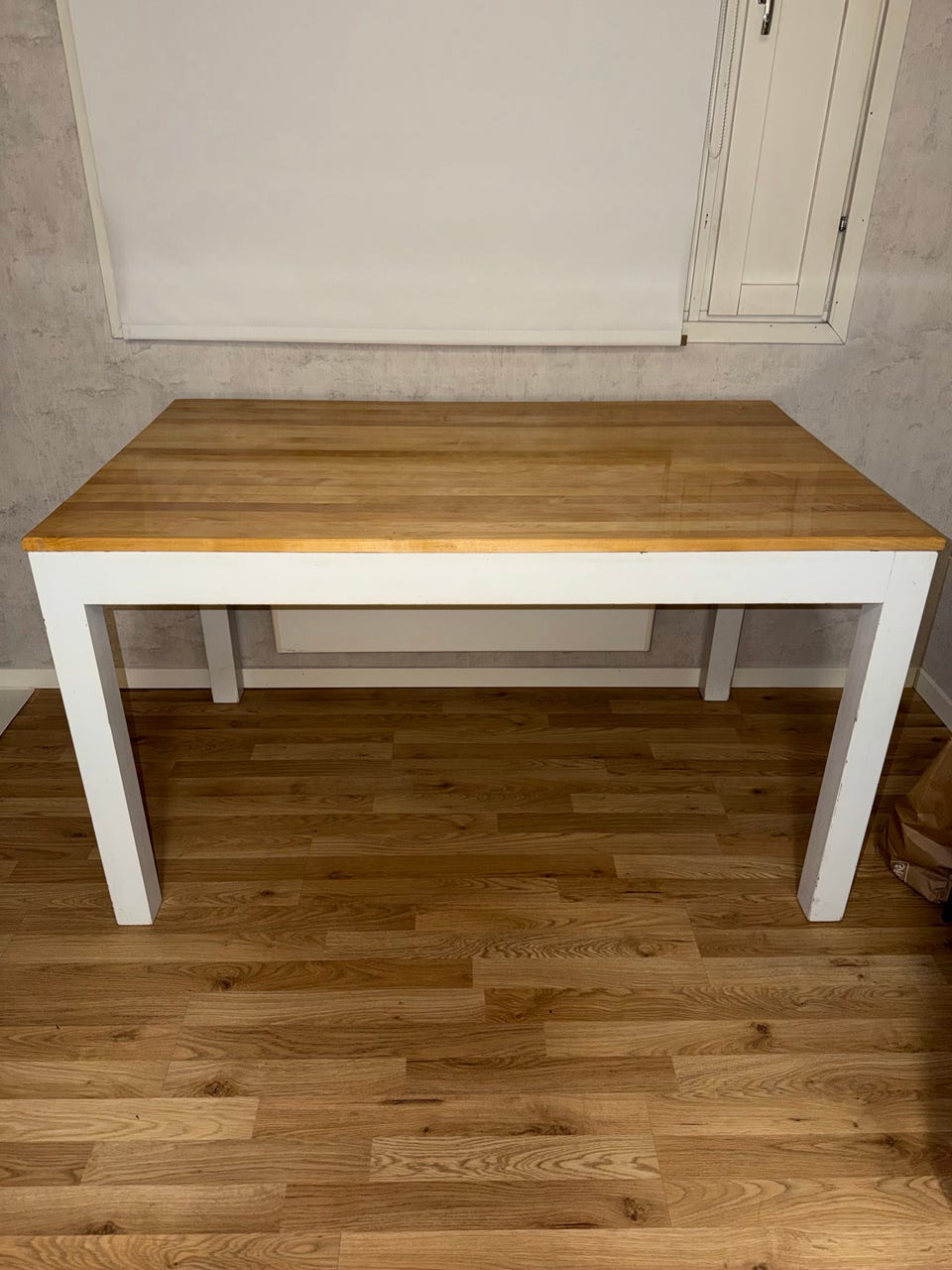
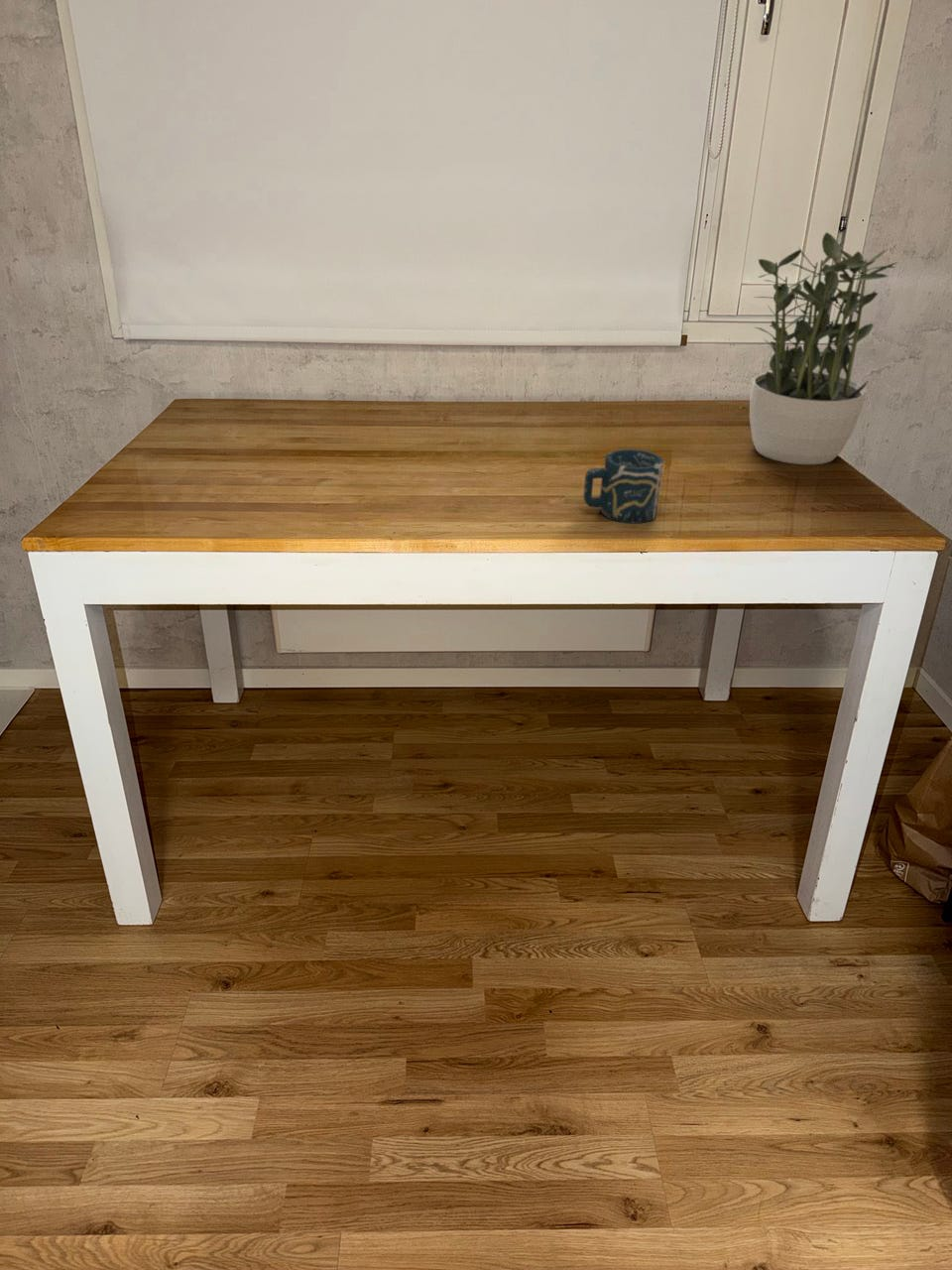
+ potted plant [749,231,898,465]
+ cup [583,448,664,525]
